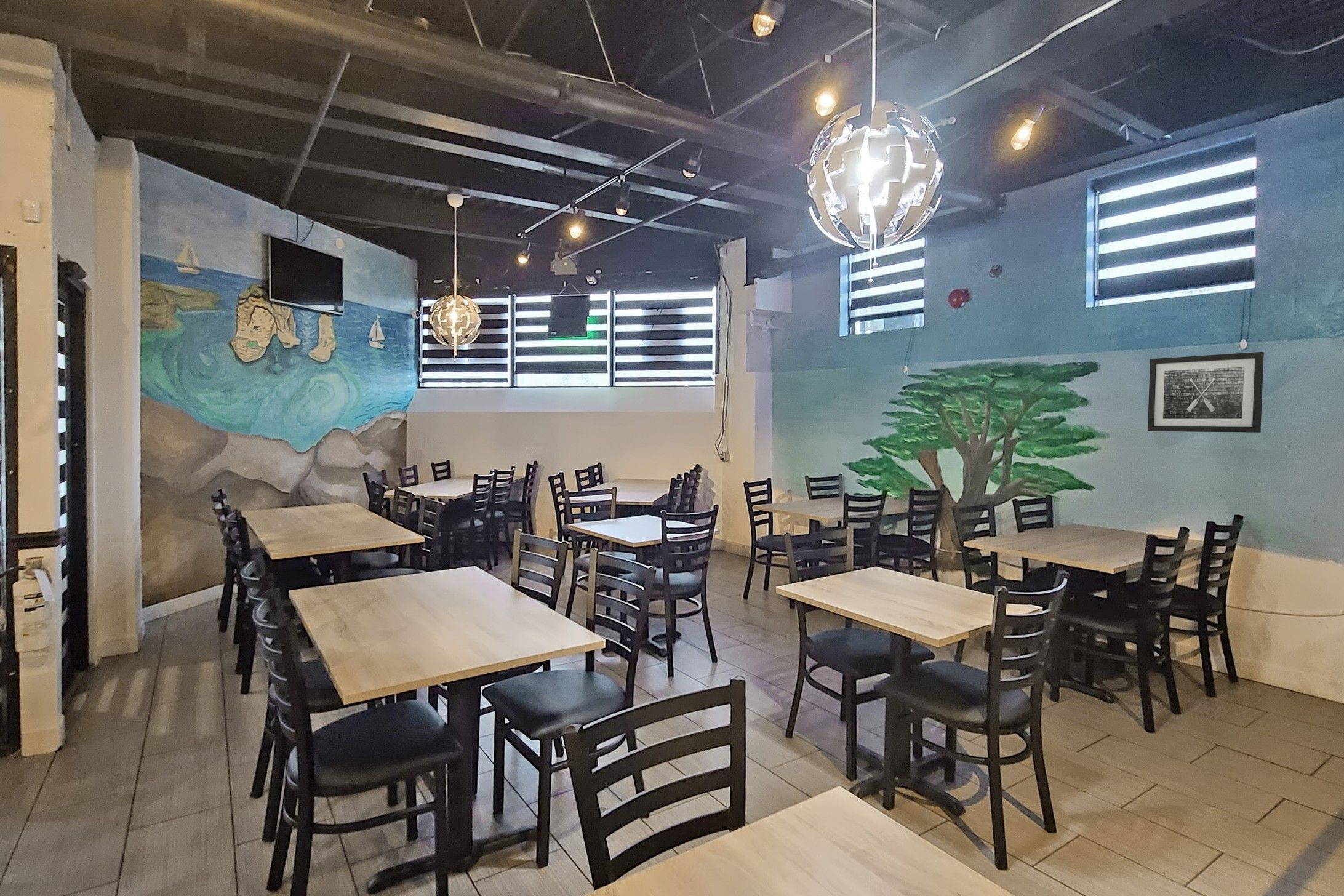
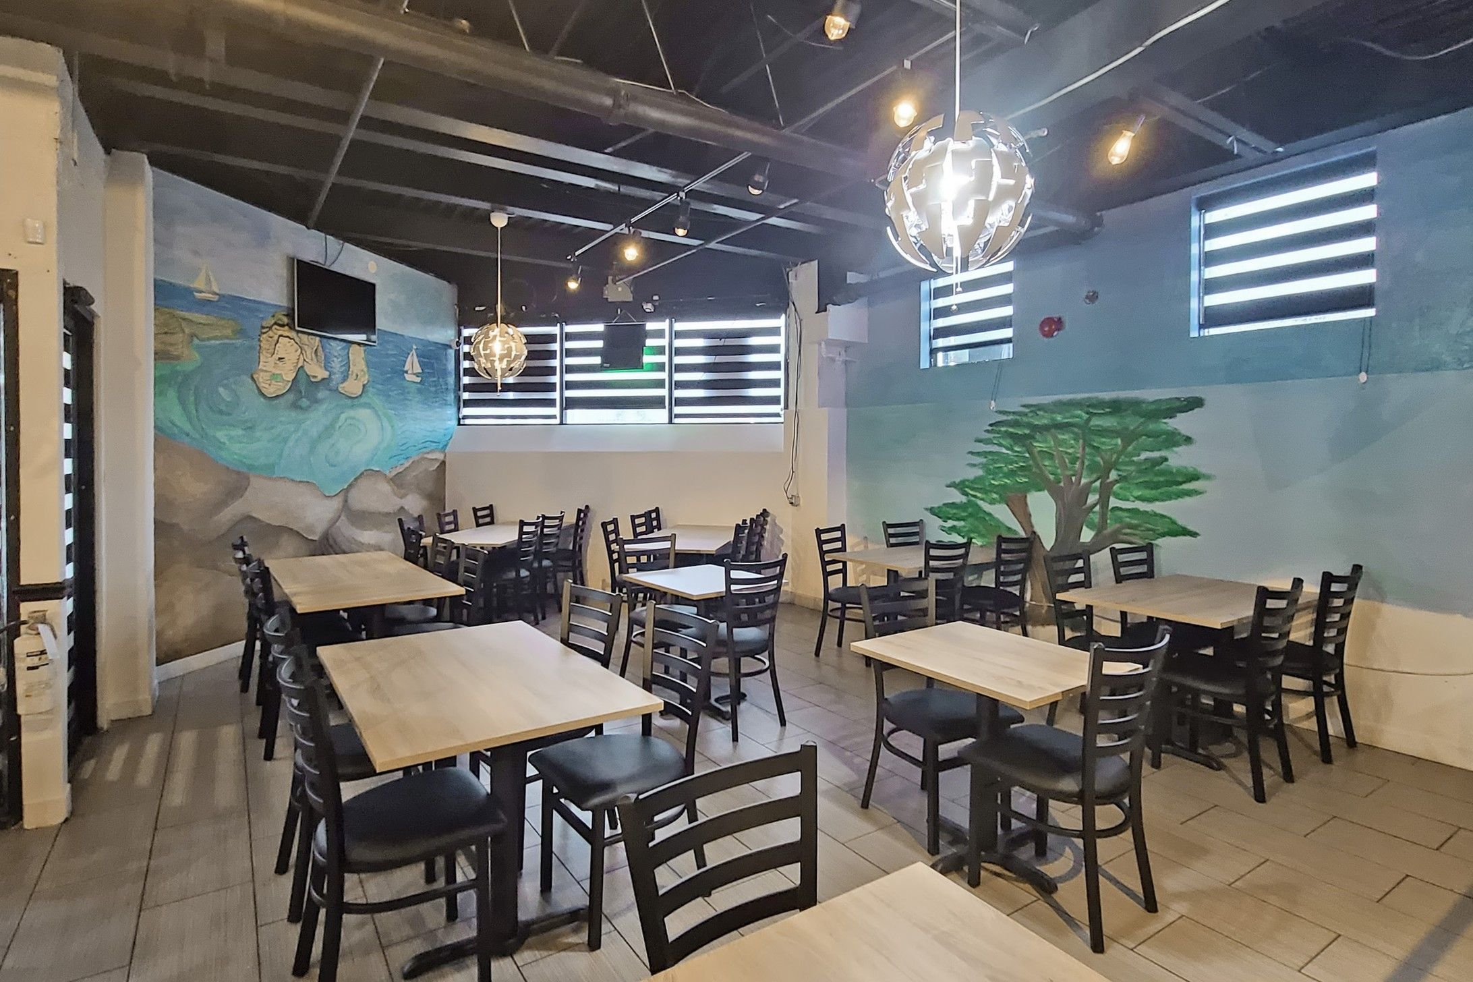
- wall art [1147,351,1265,433]
